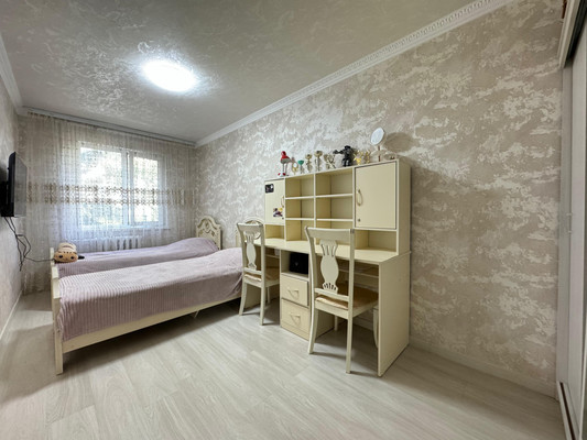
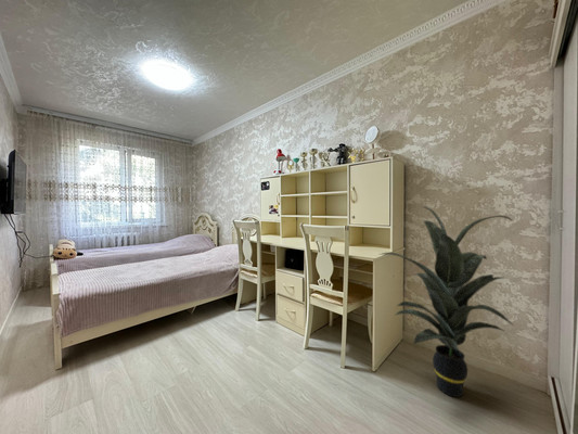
+ indoor plant [377,205,514,398]
